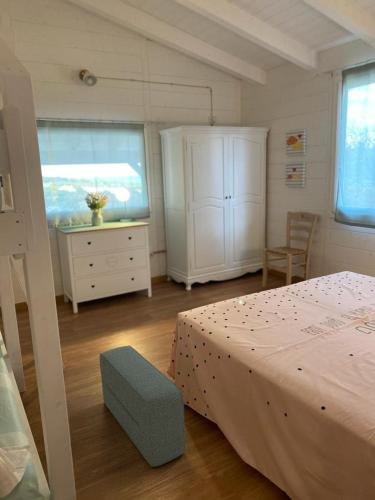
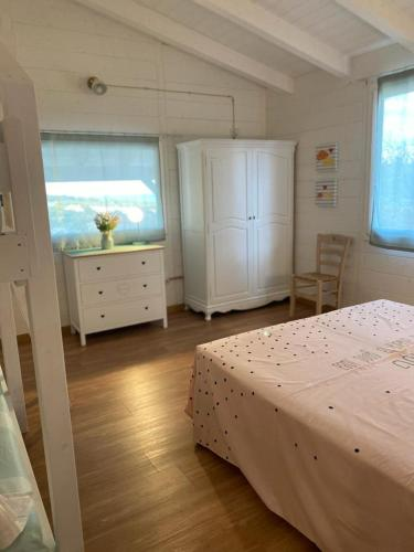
- pouf [99,345,186,468]
